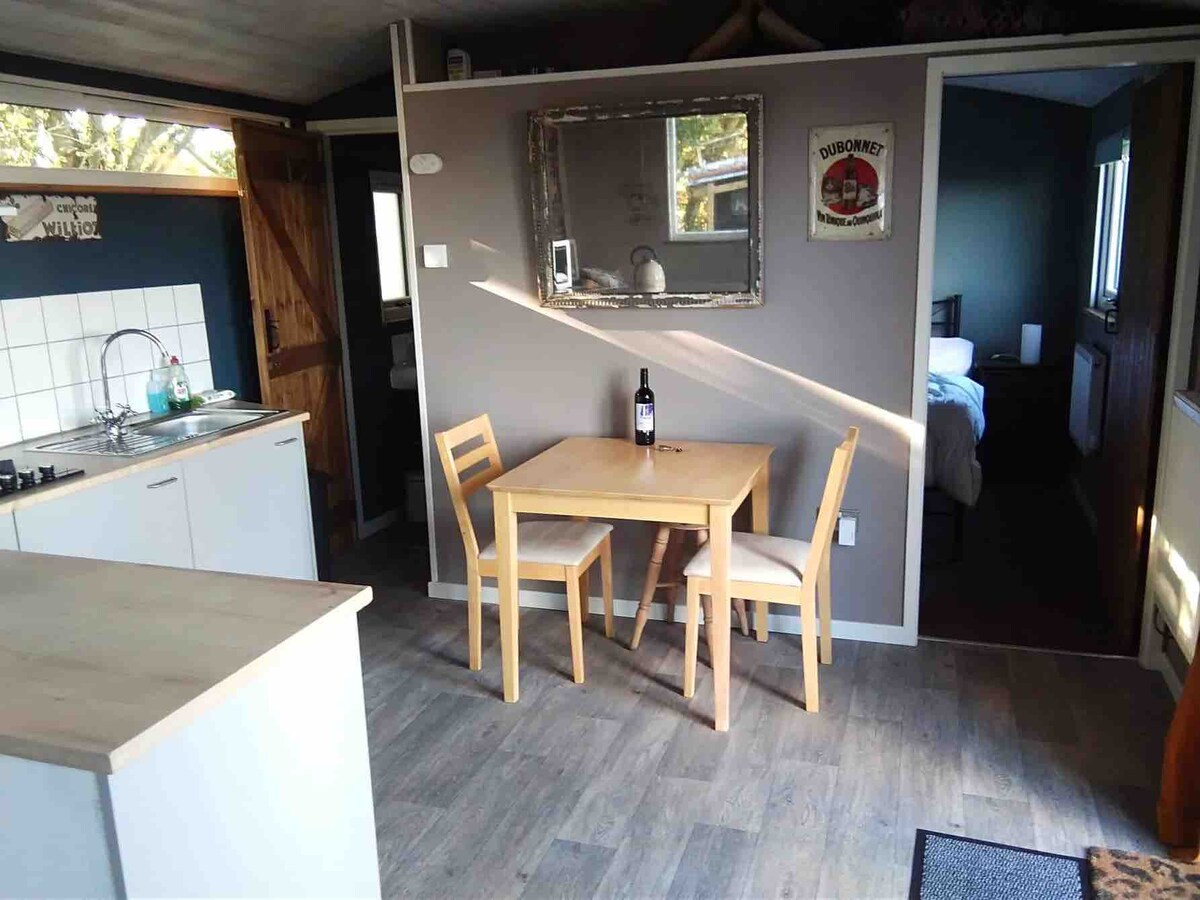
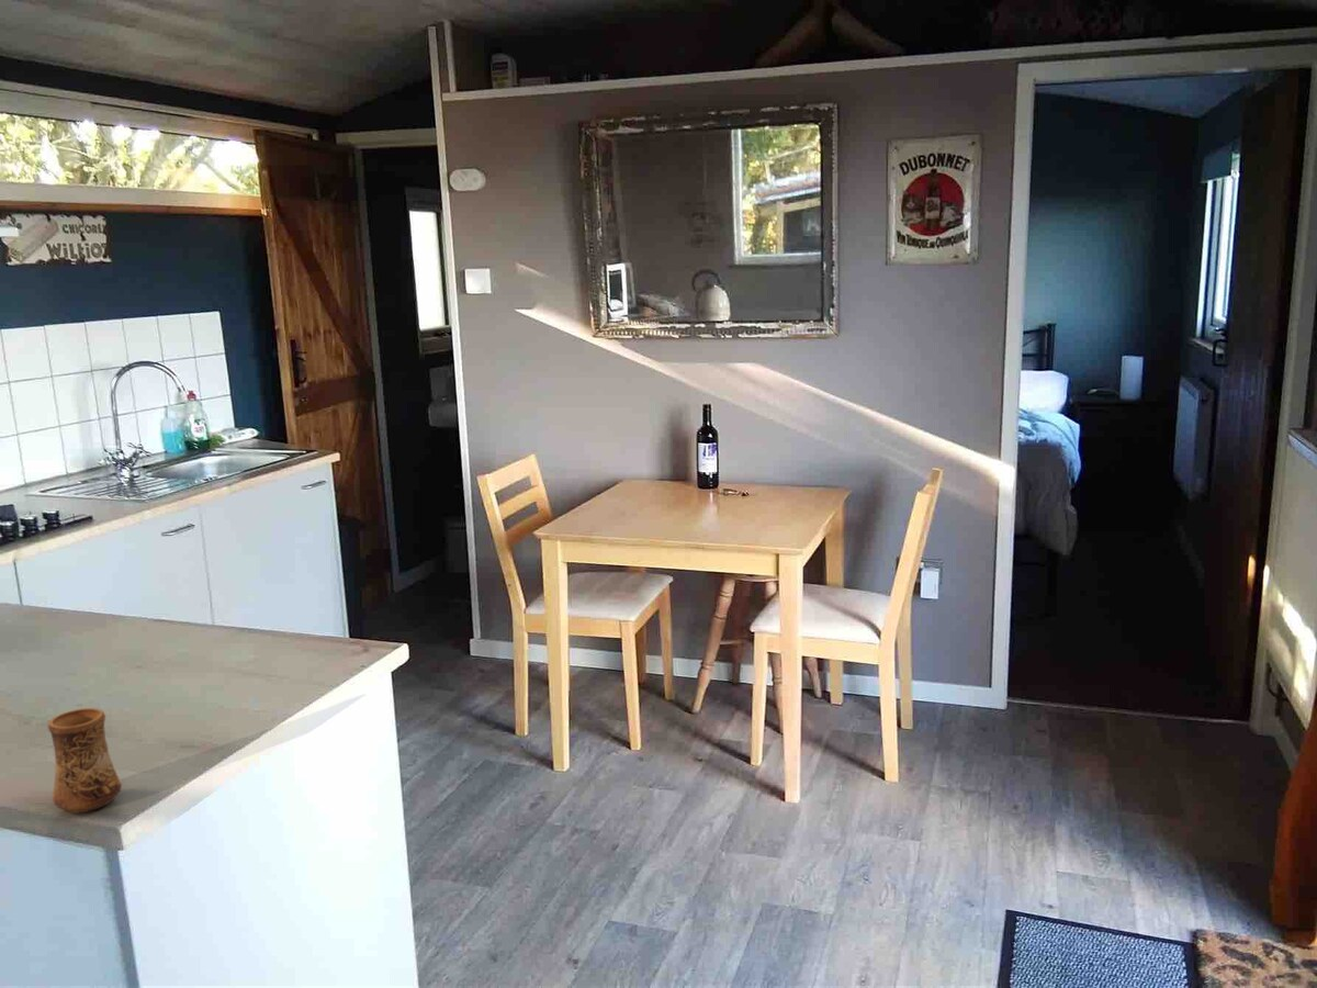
+ cup [47,707,123,815]
